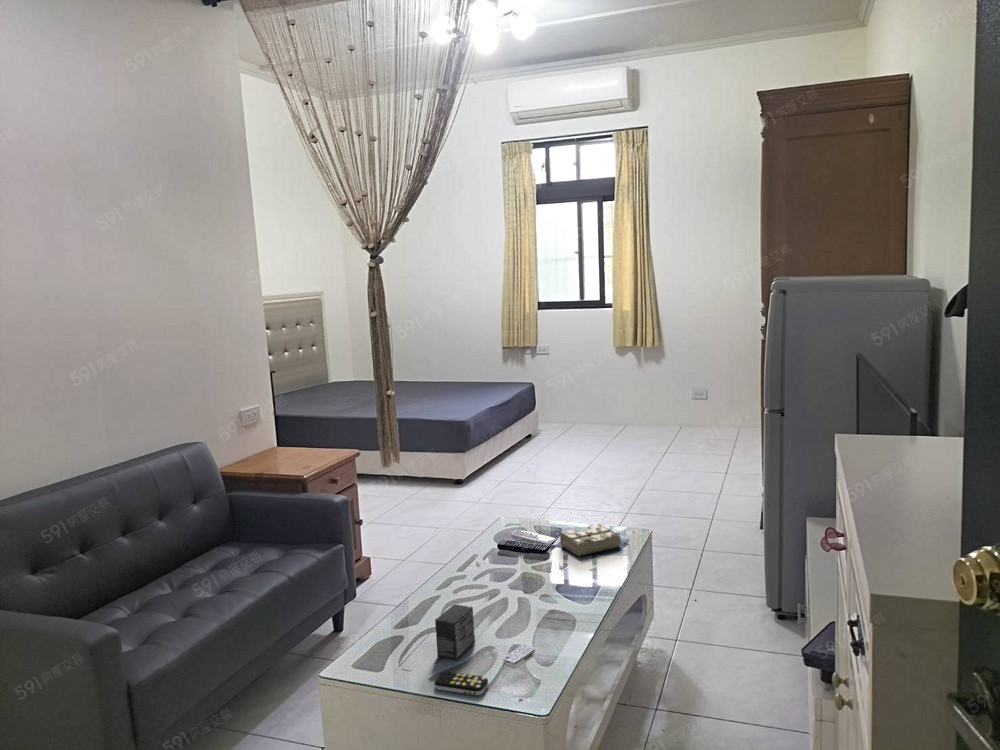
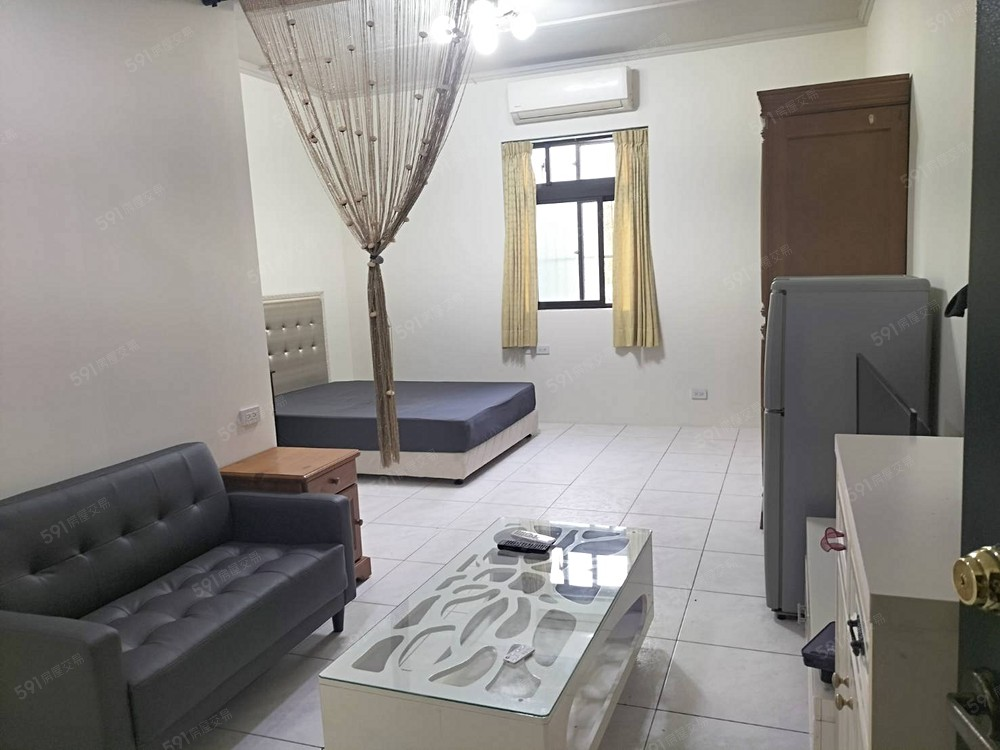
- small box [434,603,476,661]
- diary [559,523,629,557]
- remote control [433,671,489,696]
